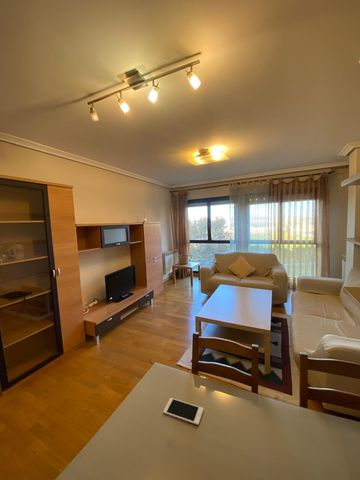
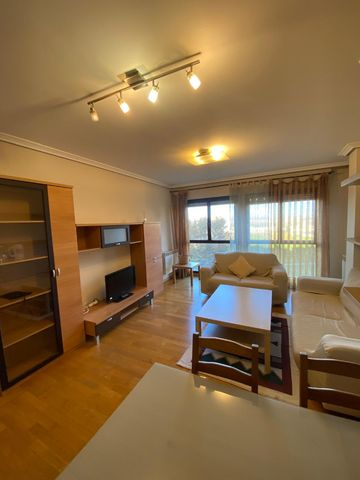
- cell phone [162,397,204,426]
